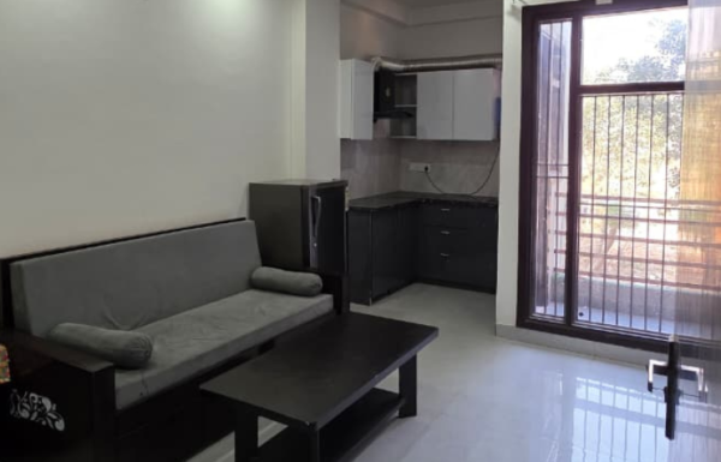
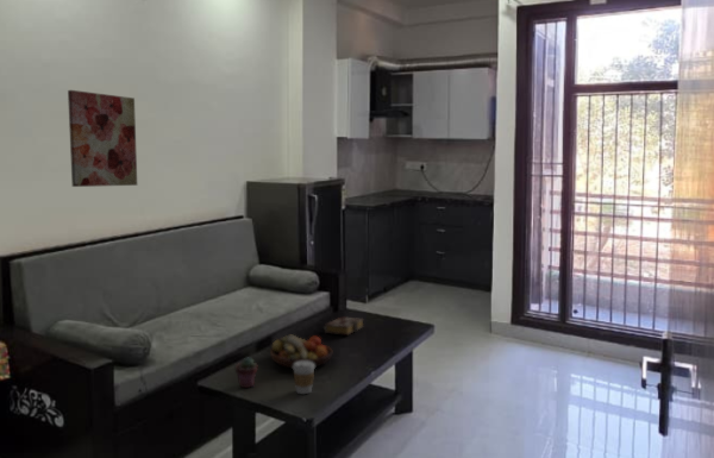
+ book [322,315,364,337]
+ potted succulent [234,356,258,389]
+ coffee cup [293,360,315,395]
+ fruit bowl [269,334,333,370]
+ wall art [67,89,138,188]
